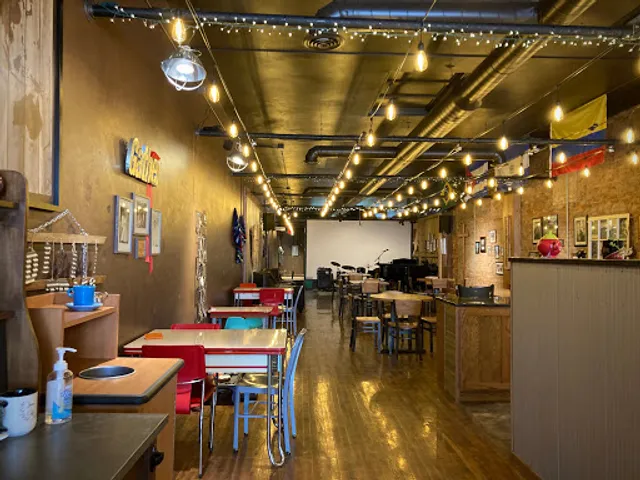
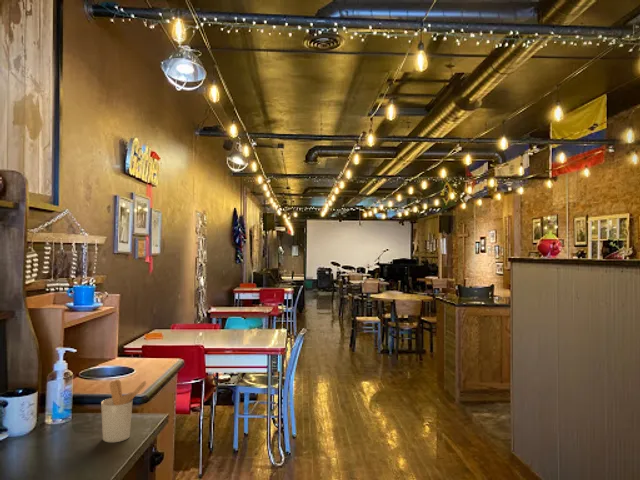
+ utensil holder [100,378,147,443]
